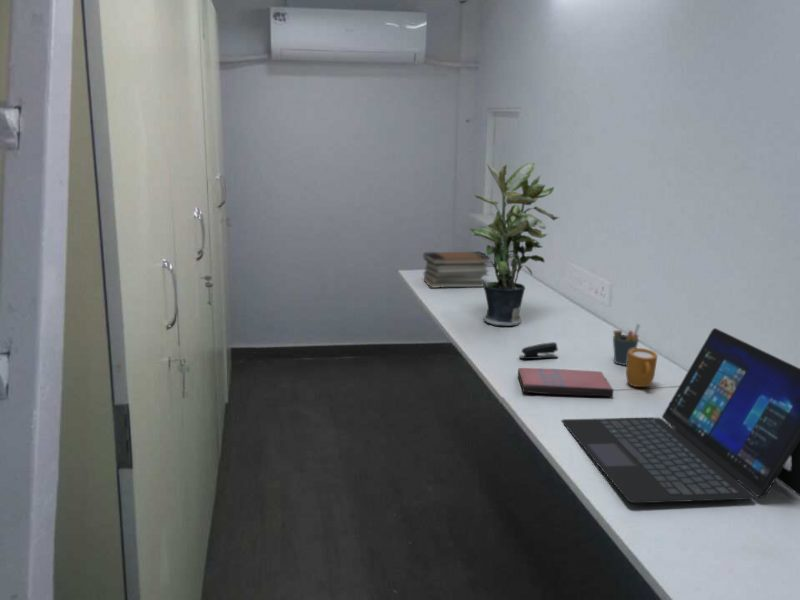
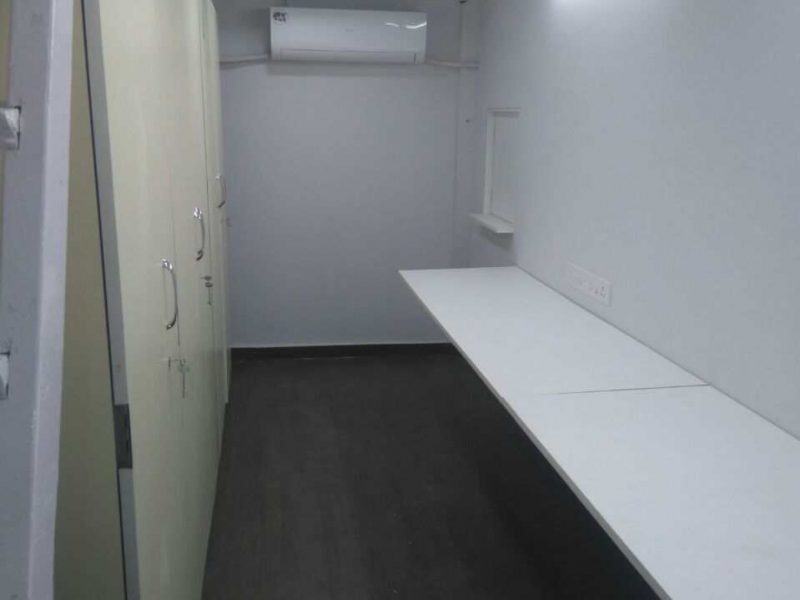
- mug [625,347,658,388]
- laptop [561,327,800,504]
- potted plant [469,162,560,327]
- paperback book [517,367,614,397]
- pen holder [612,323,641,366]
- book stack [423,251,492,289]
- stapler [518,341,559,360]
